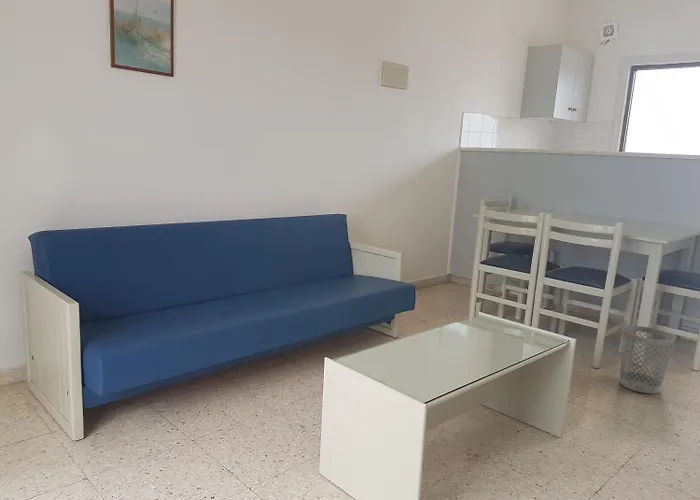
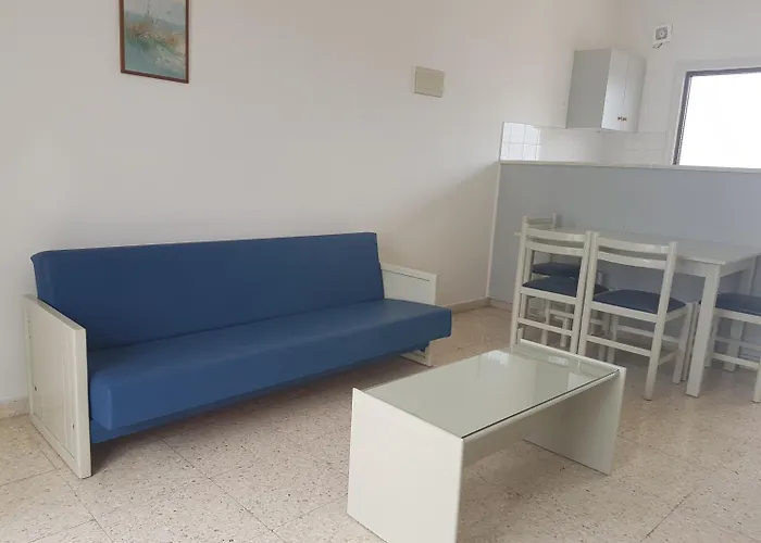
- wastebasket [619,325,676,395]
